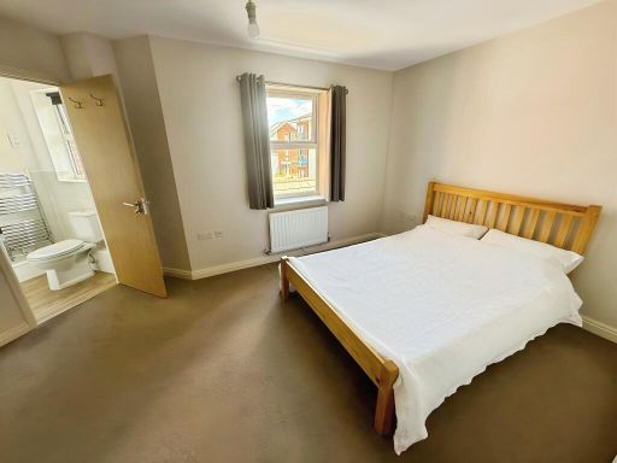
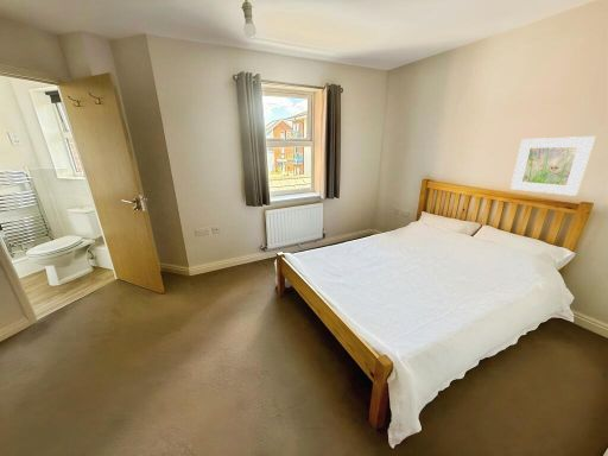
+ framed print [509,135,596,197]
